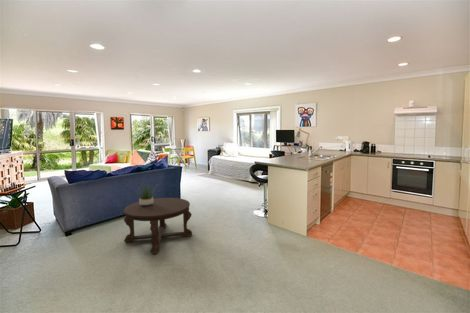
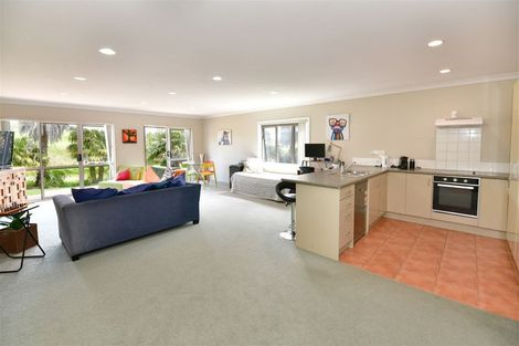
- coffee table [123,197,193,255]
- potted plant [134,183,159,206]
